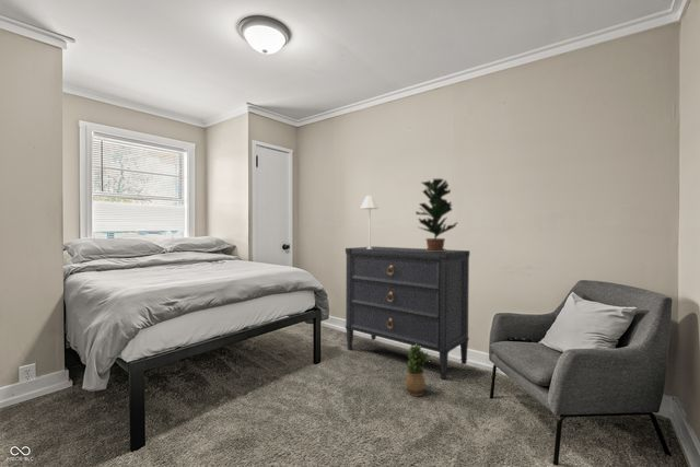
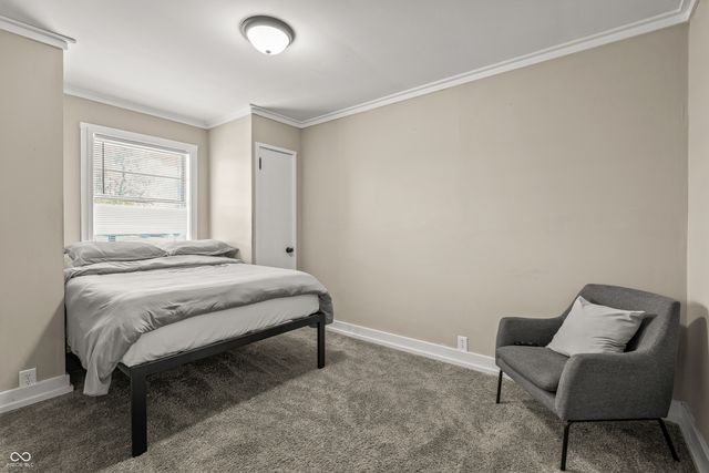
- potted plant [415,177,458,252]
- dresser [345,245,471,380]
- table lamp [359,195,380,249]
- potted plant [404,343,430,397]
